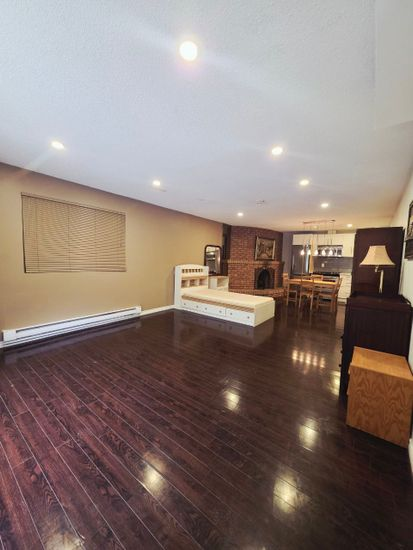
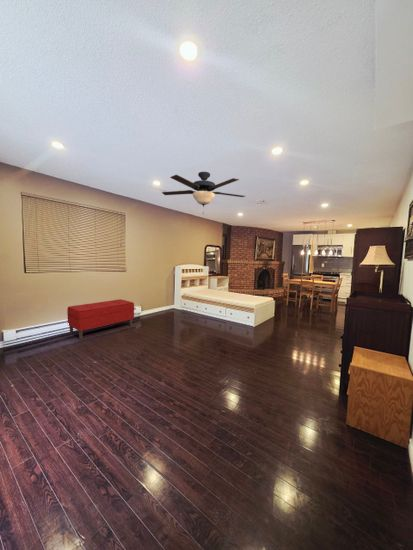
+ bench [66,298,135,340]
+ ceiling fan [161,171,246,214]
